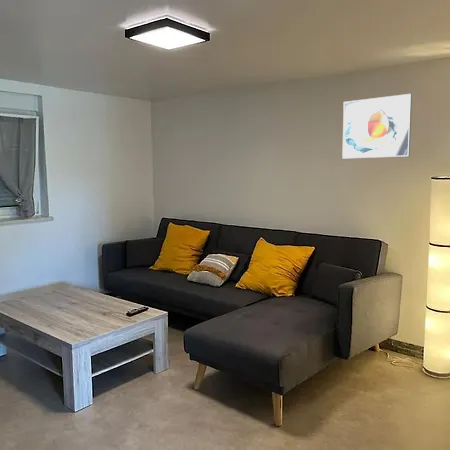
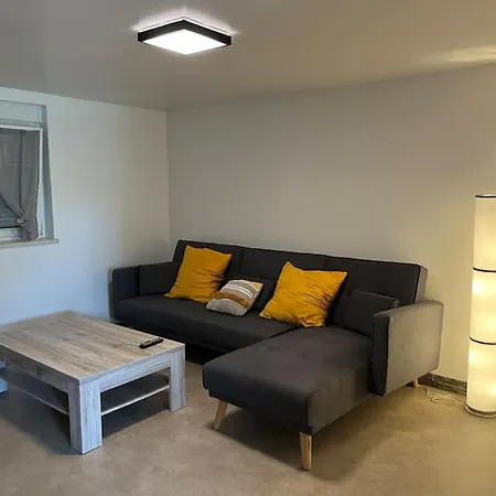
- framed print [341,93,413,159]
